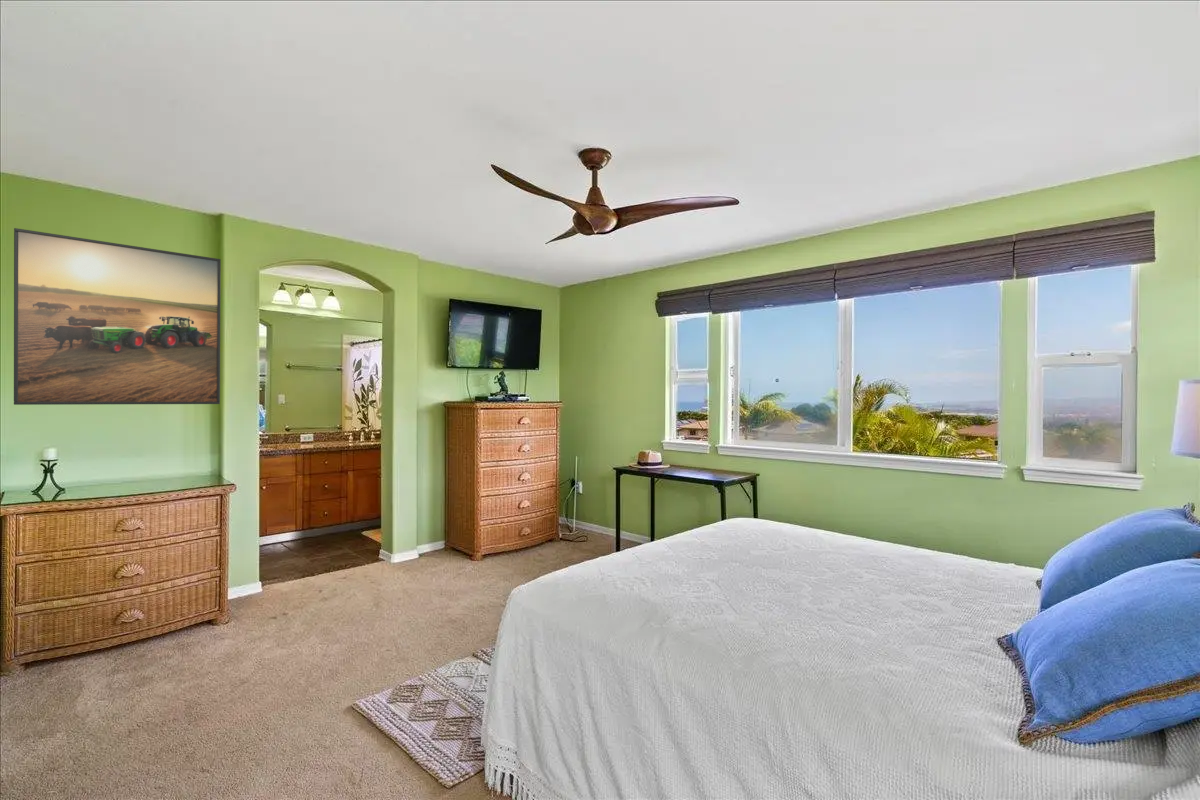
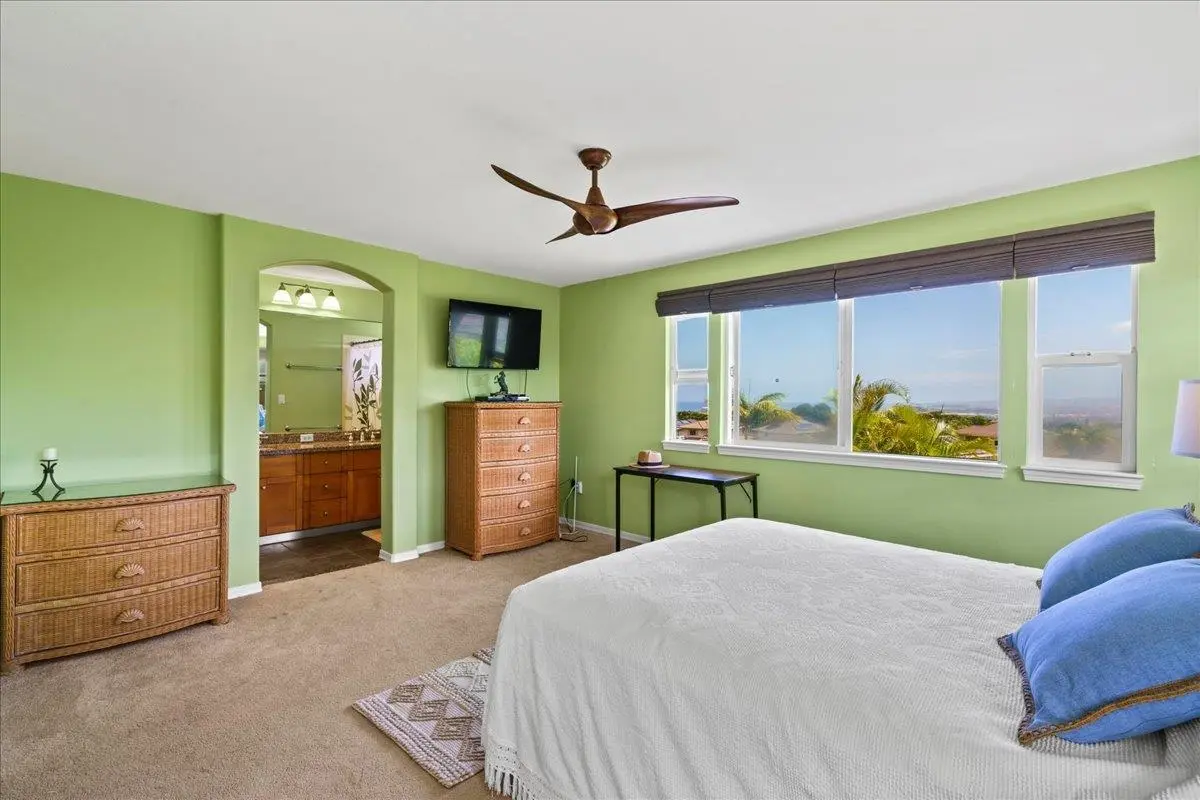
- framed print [13,227,222,406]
